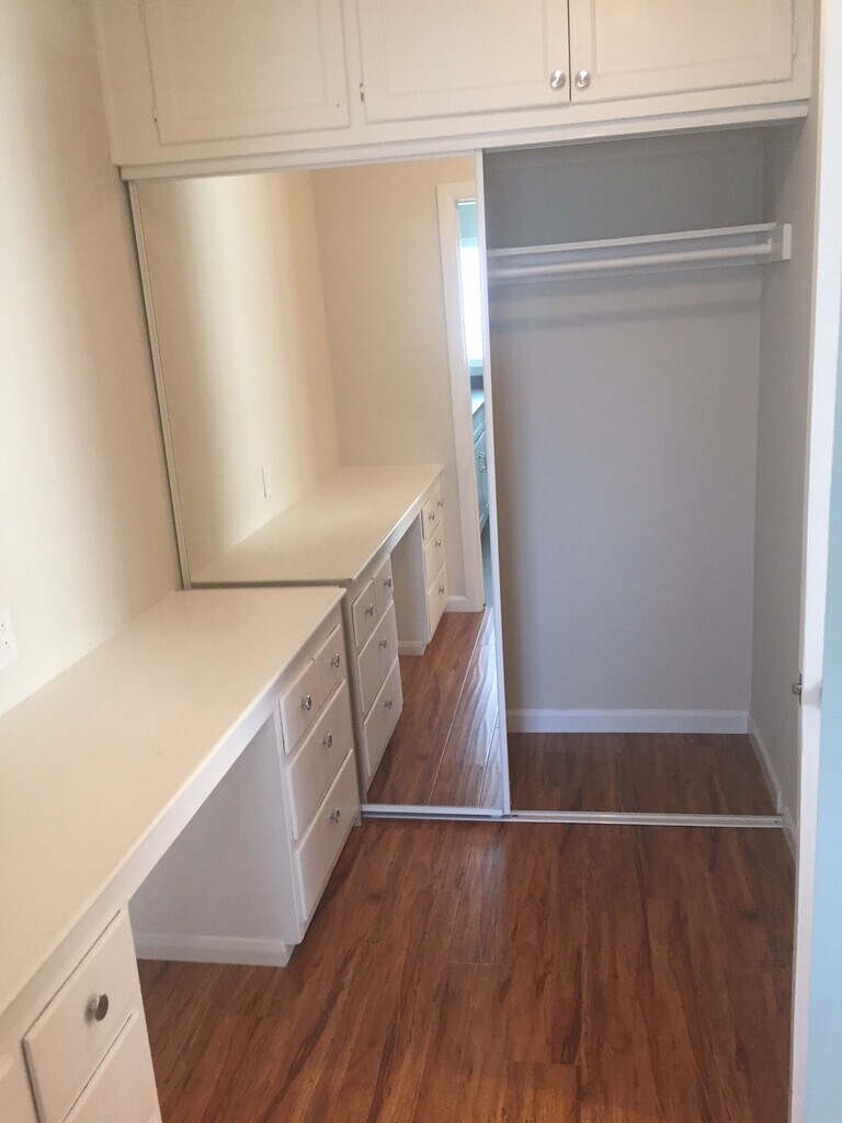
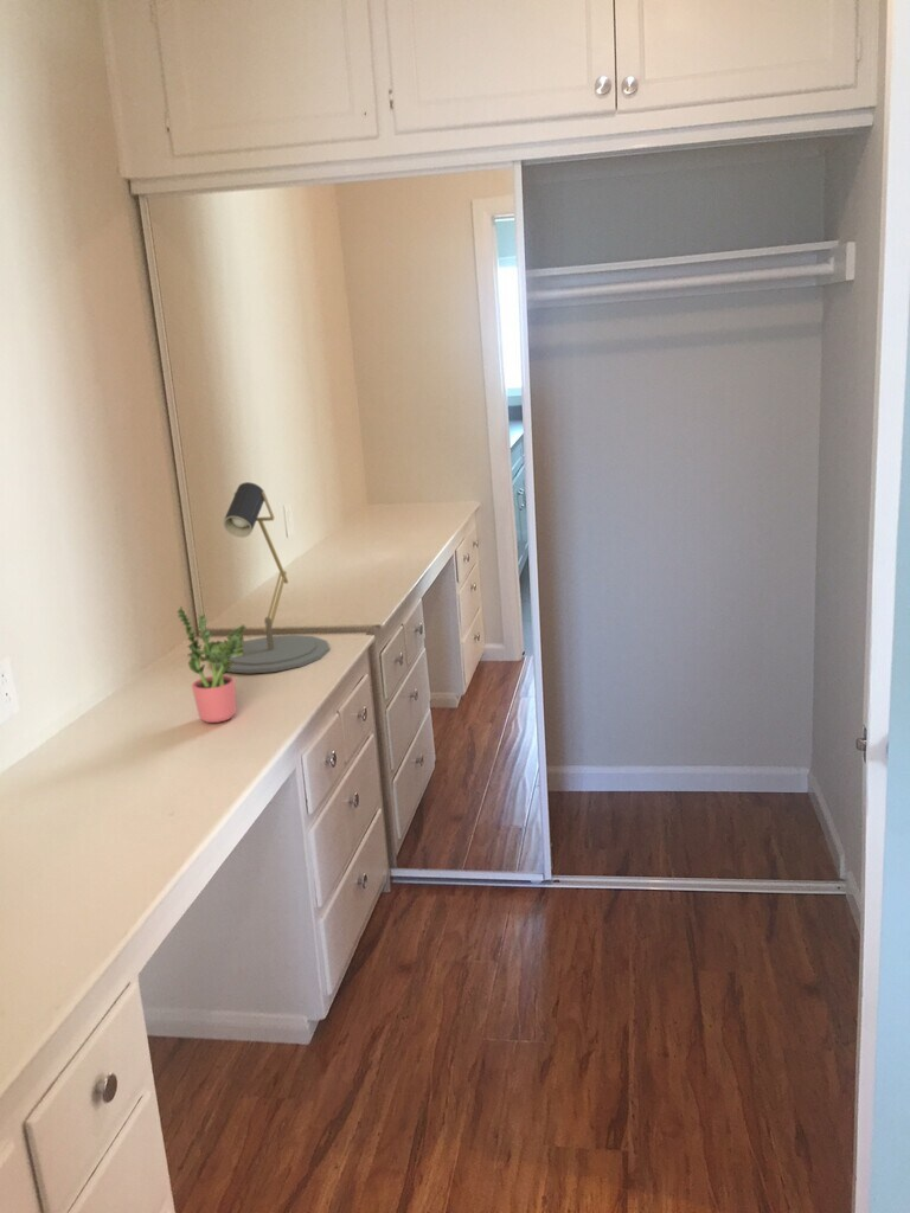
+ potted plant [177,605,248,724]
+ desk lamp [213,481,331,675]
